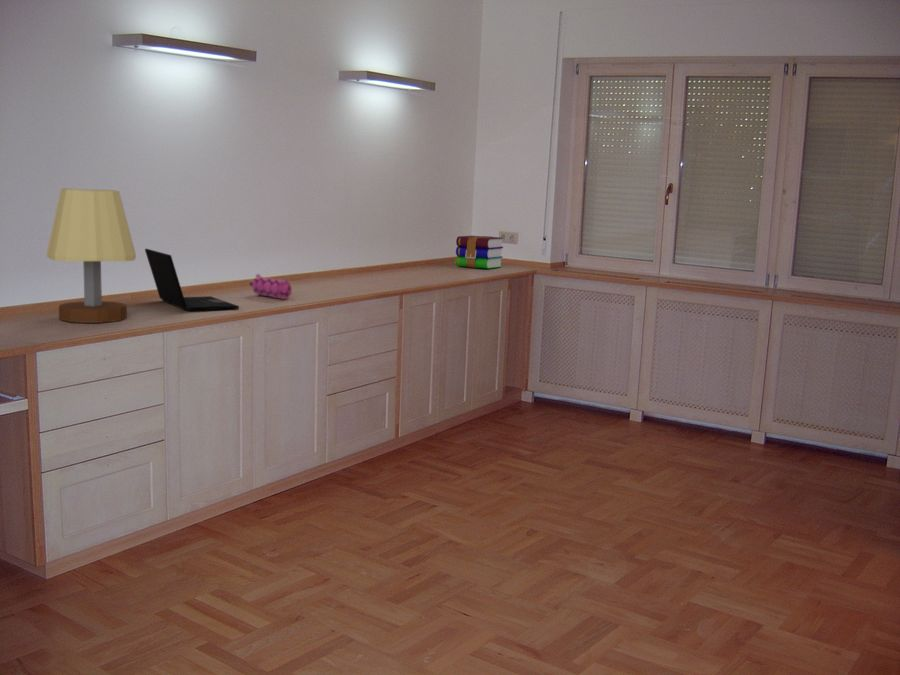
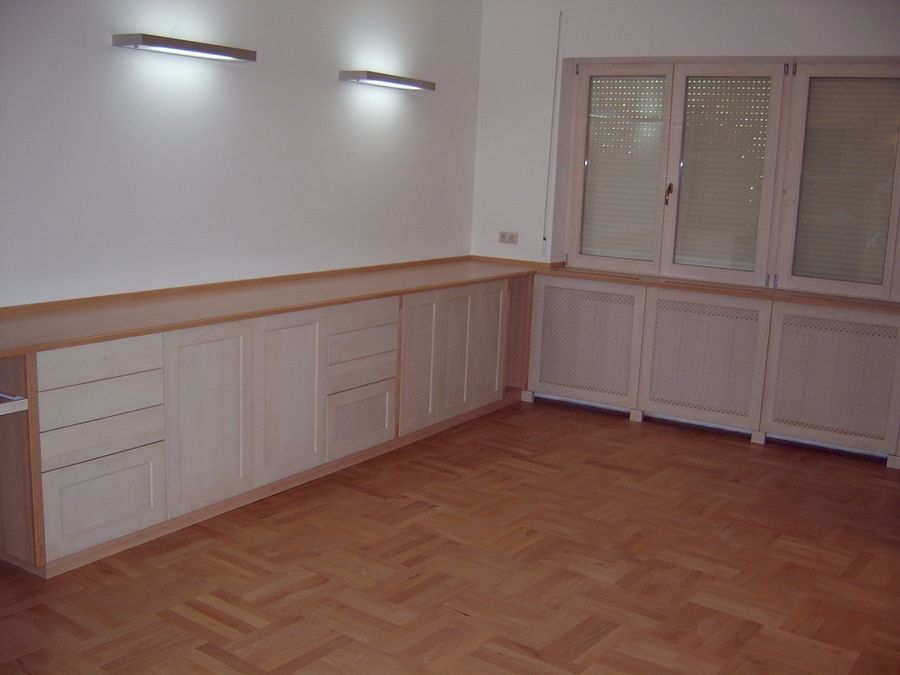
- table lamp [45,188,137,324]
- laptop [144,248,240,312]
- books [454,235,504,269]
- pencil case [248,273,293,300]
